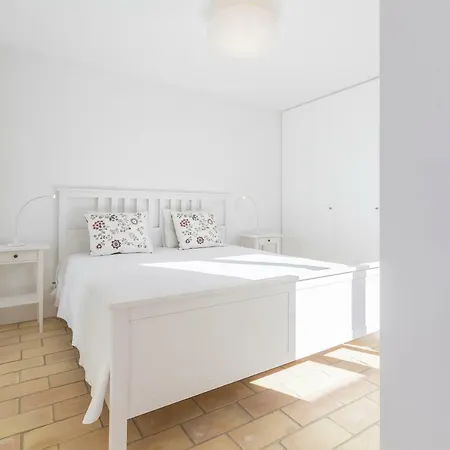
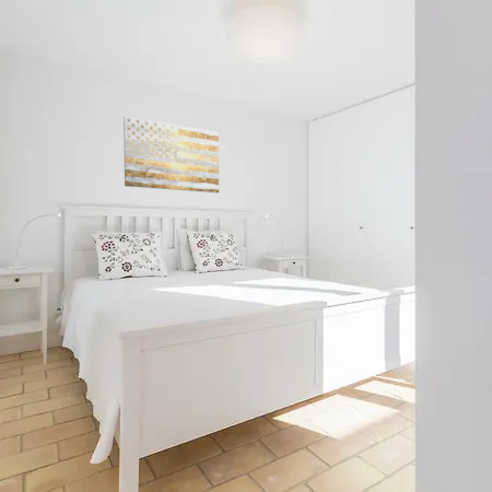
+ wall art [122,115,220,194]
